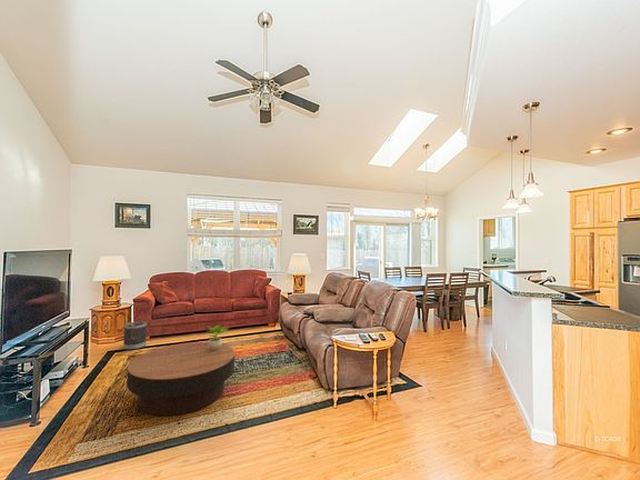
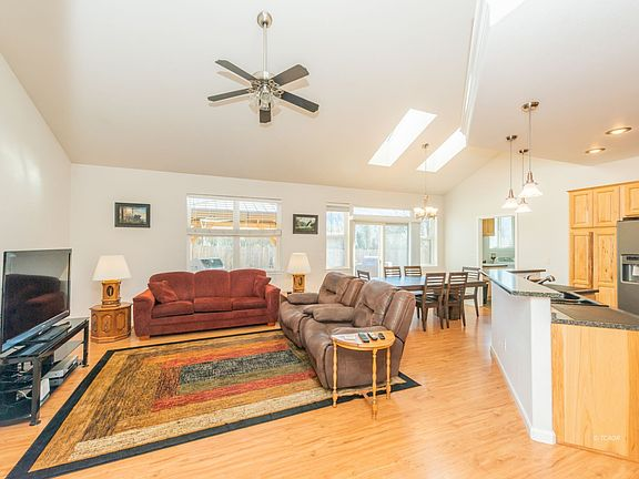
- coffee table [126,341,236,417]
- potted plant [206,324,229,350]
- wastebasket [122,320,148,351]
